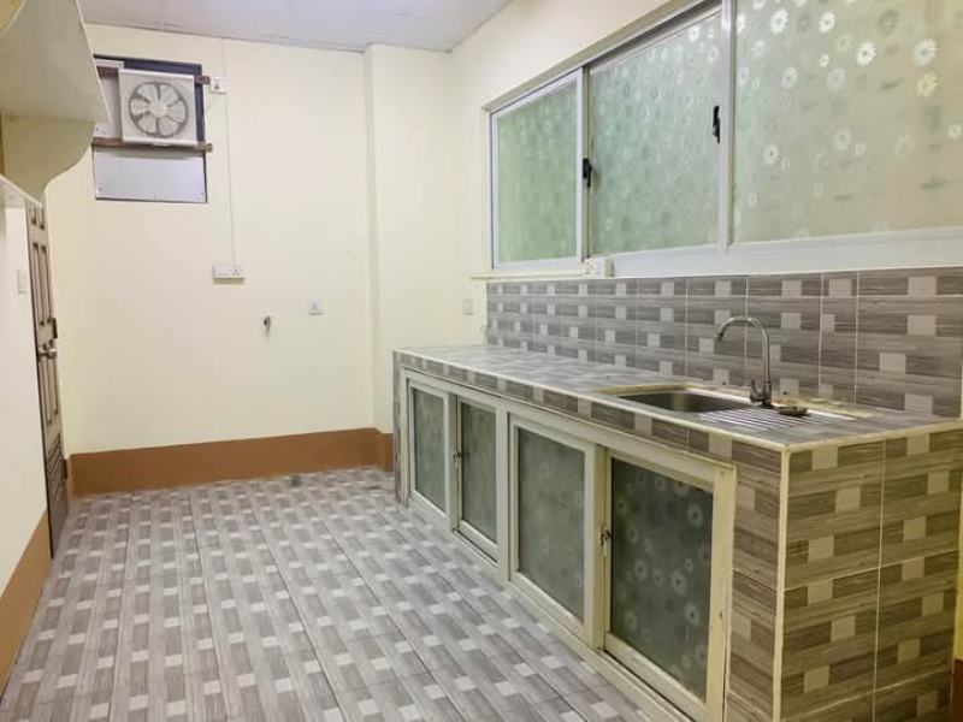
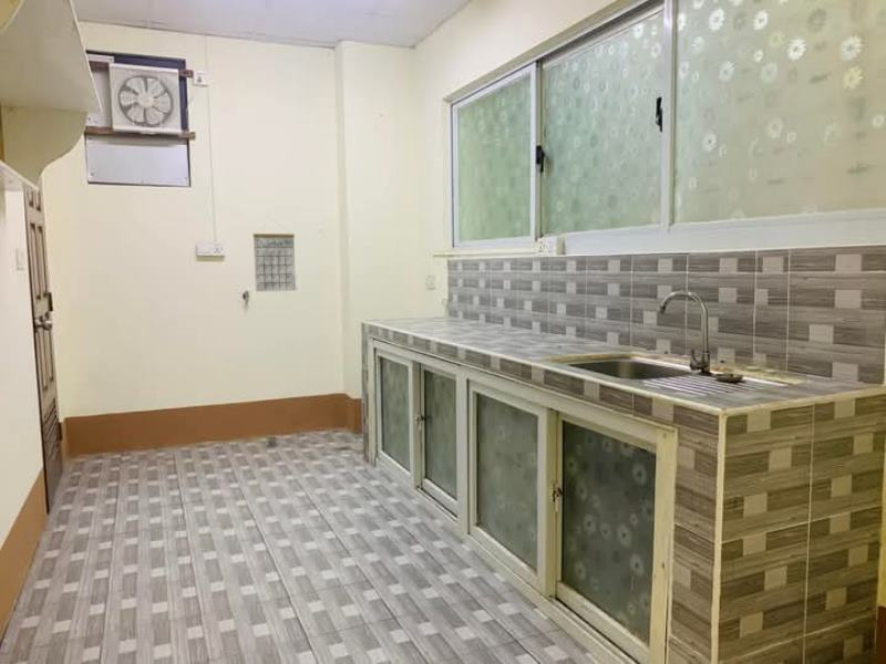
+ calendar [253,220,297,292]
